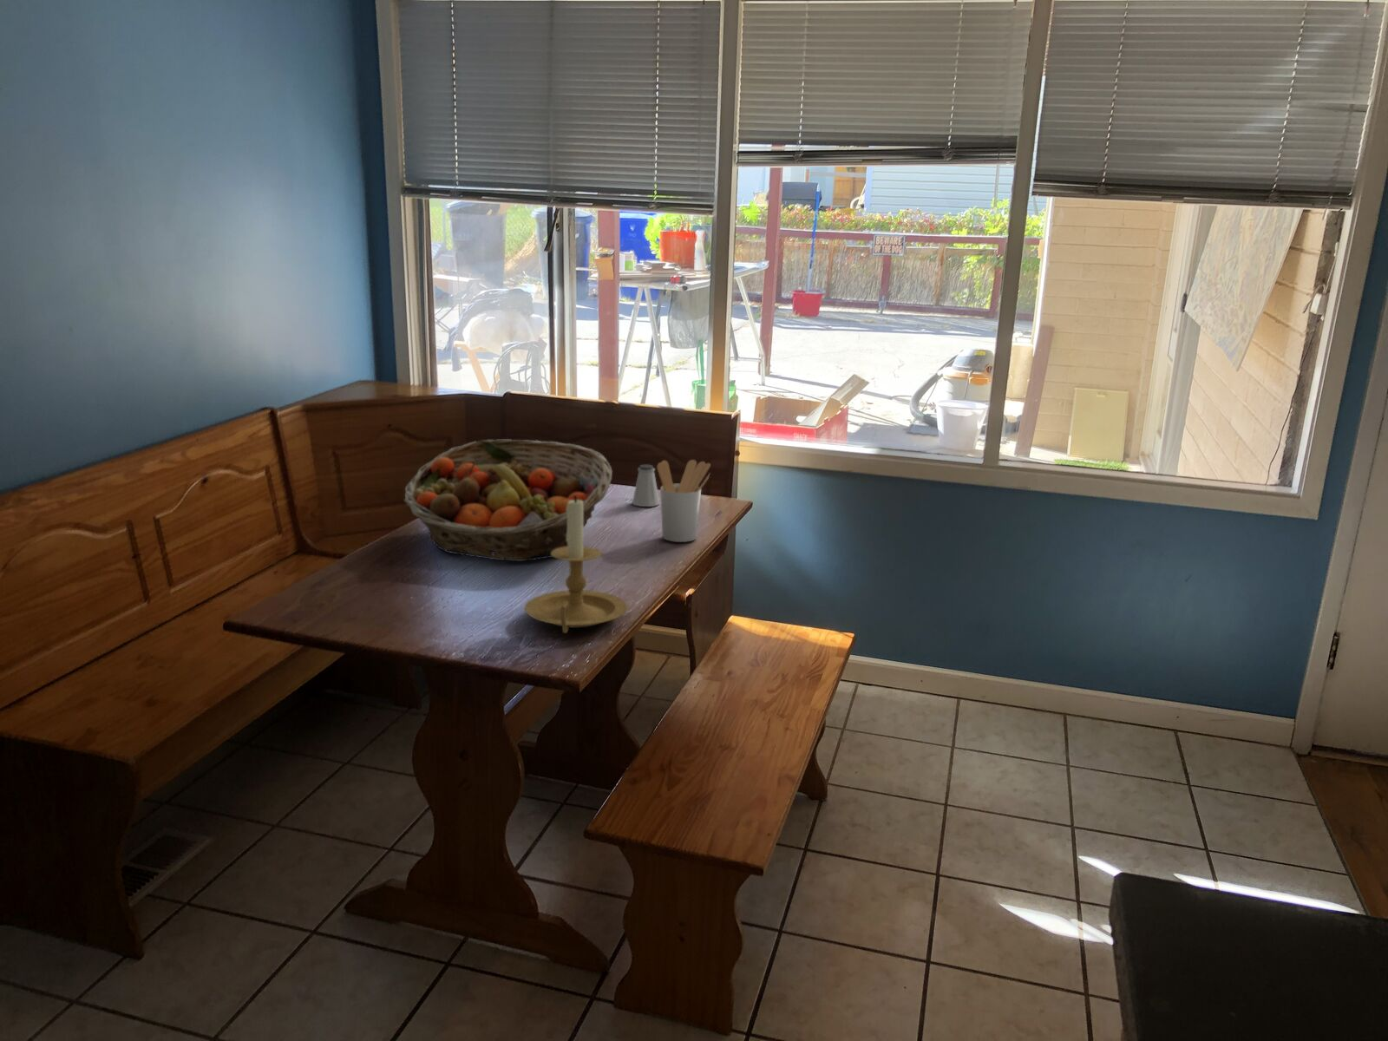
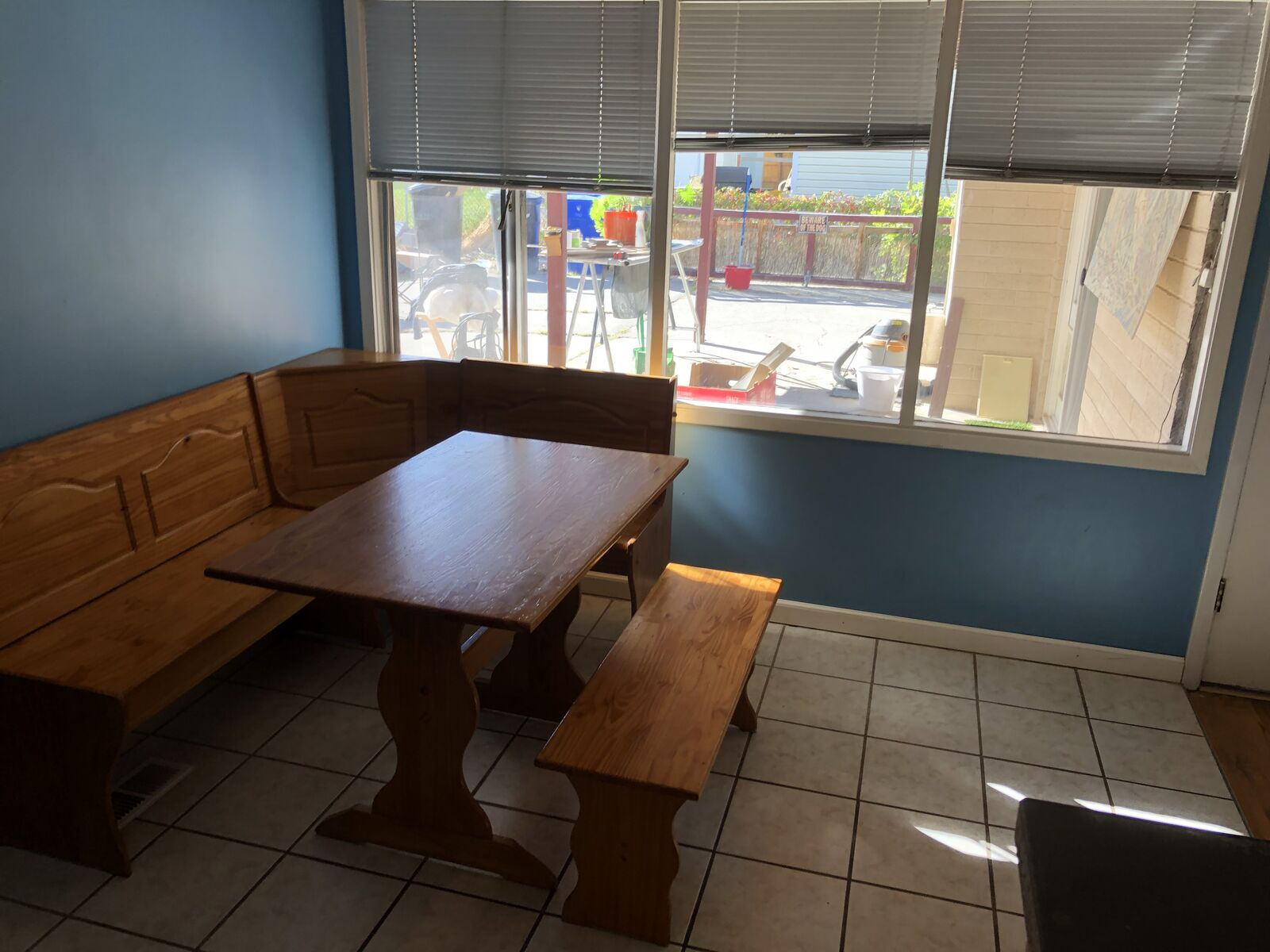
- saltshaker [632,464,660,507]
- utensil holder [656,459,711,543]
- fruit basket [402,438,613,562]
- candle holder [524,495,628,634]
